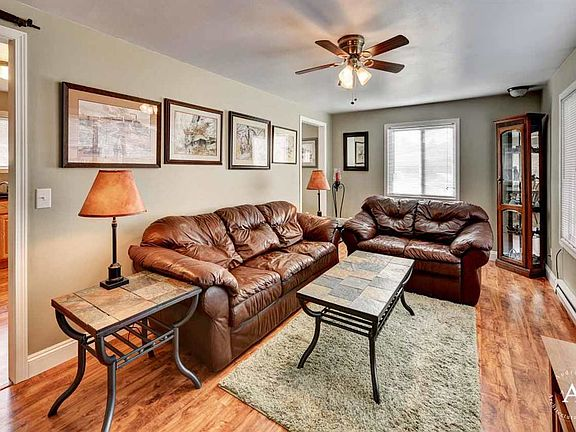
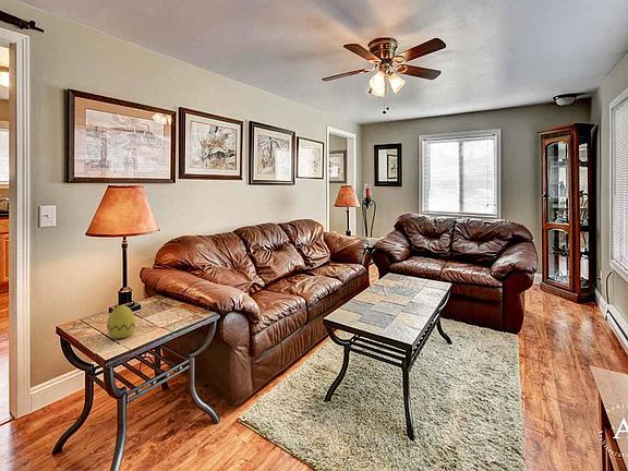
+ decorative egg [106,304,136,339]
